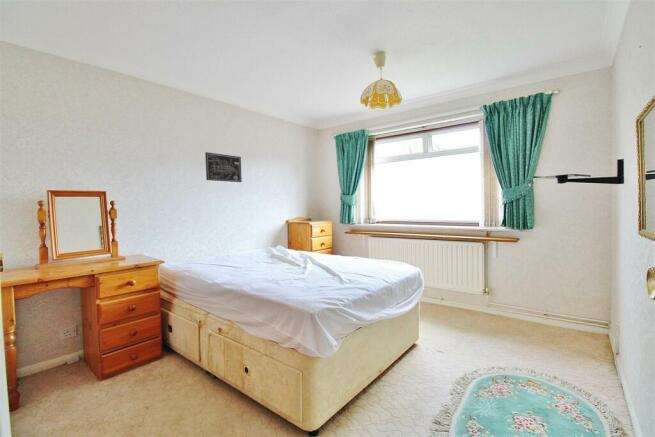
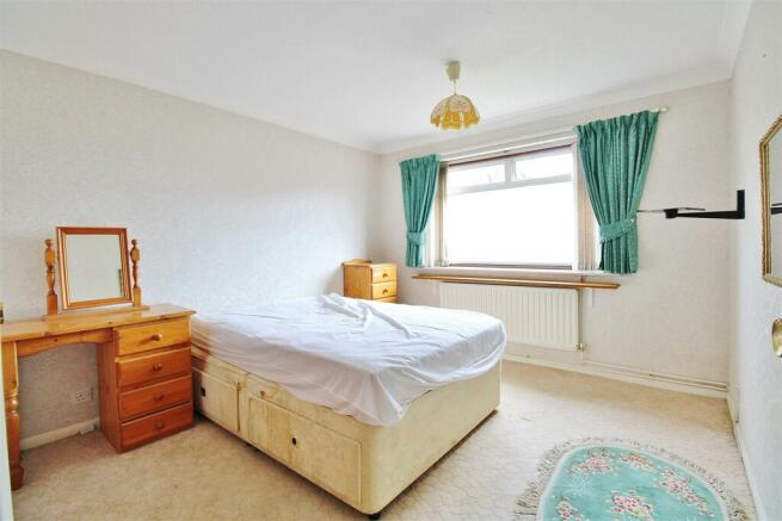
- wall art [204,151,243,183]
